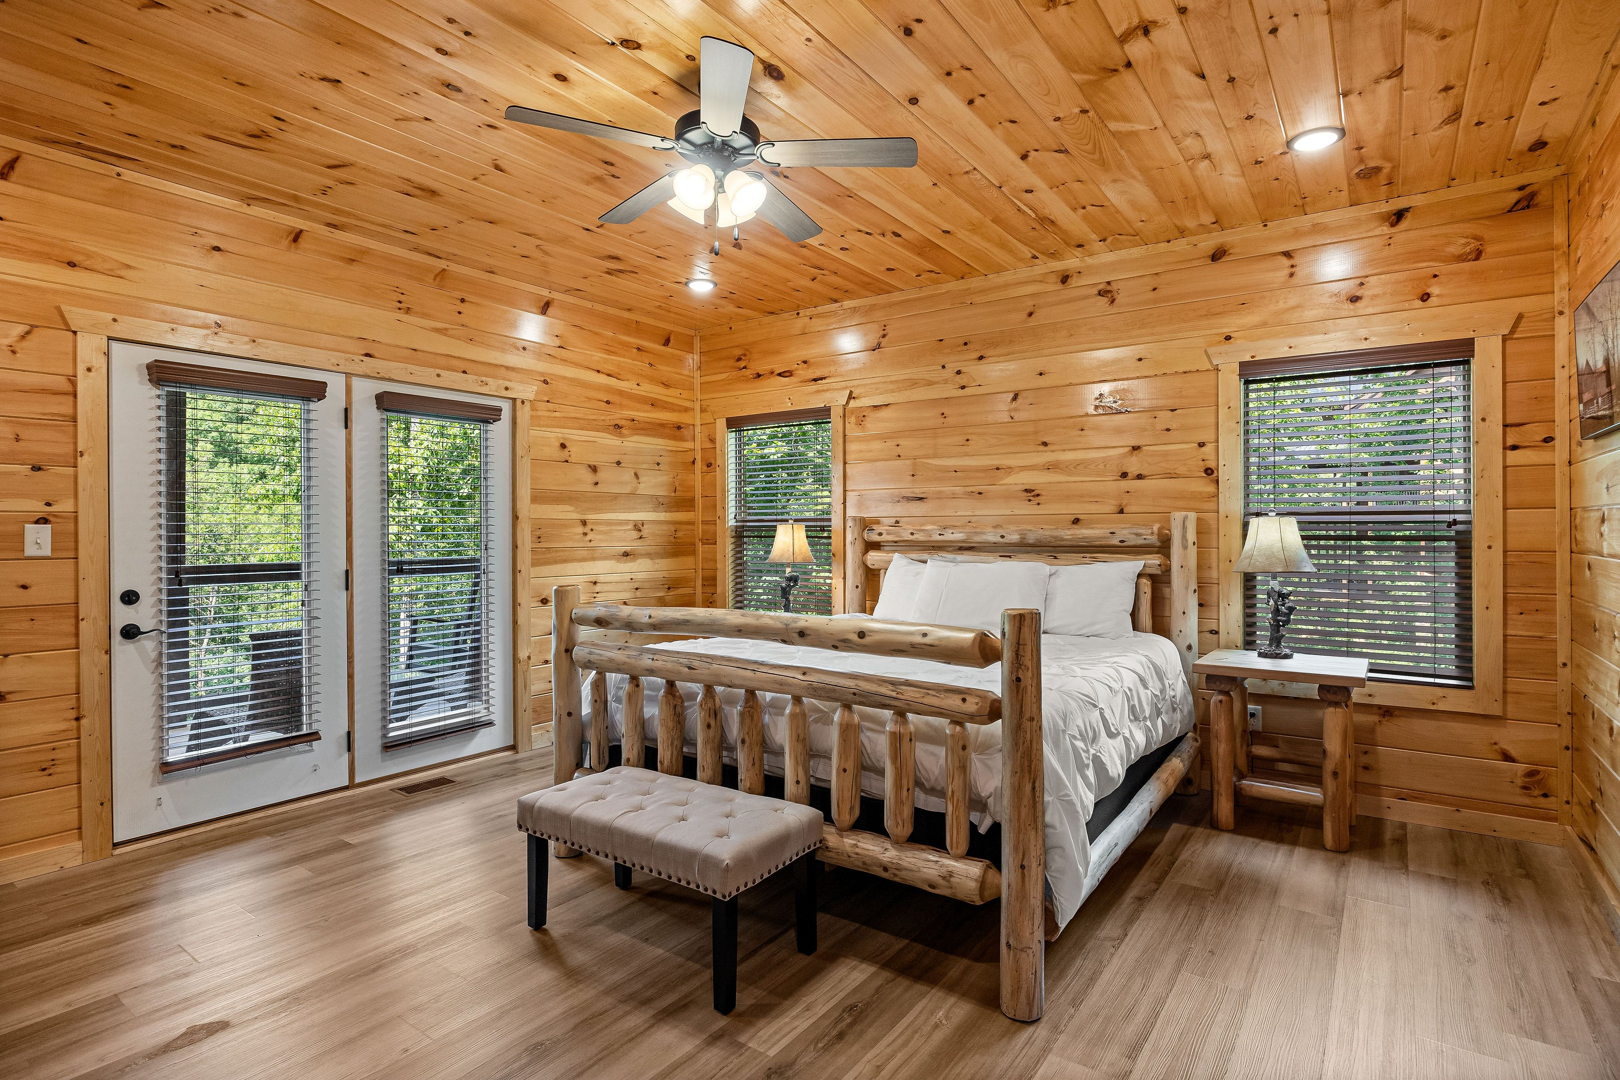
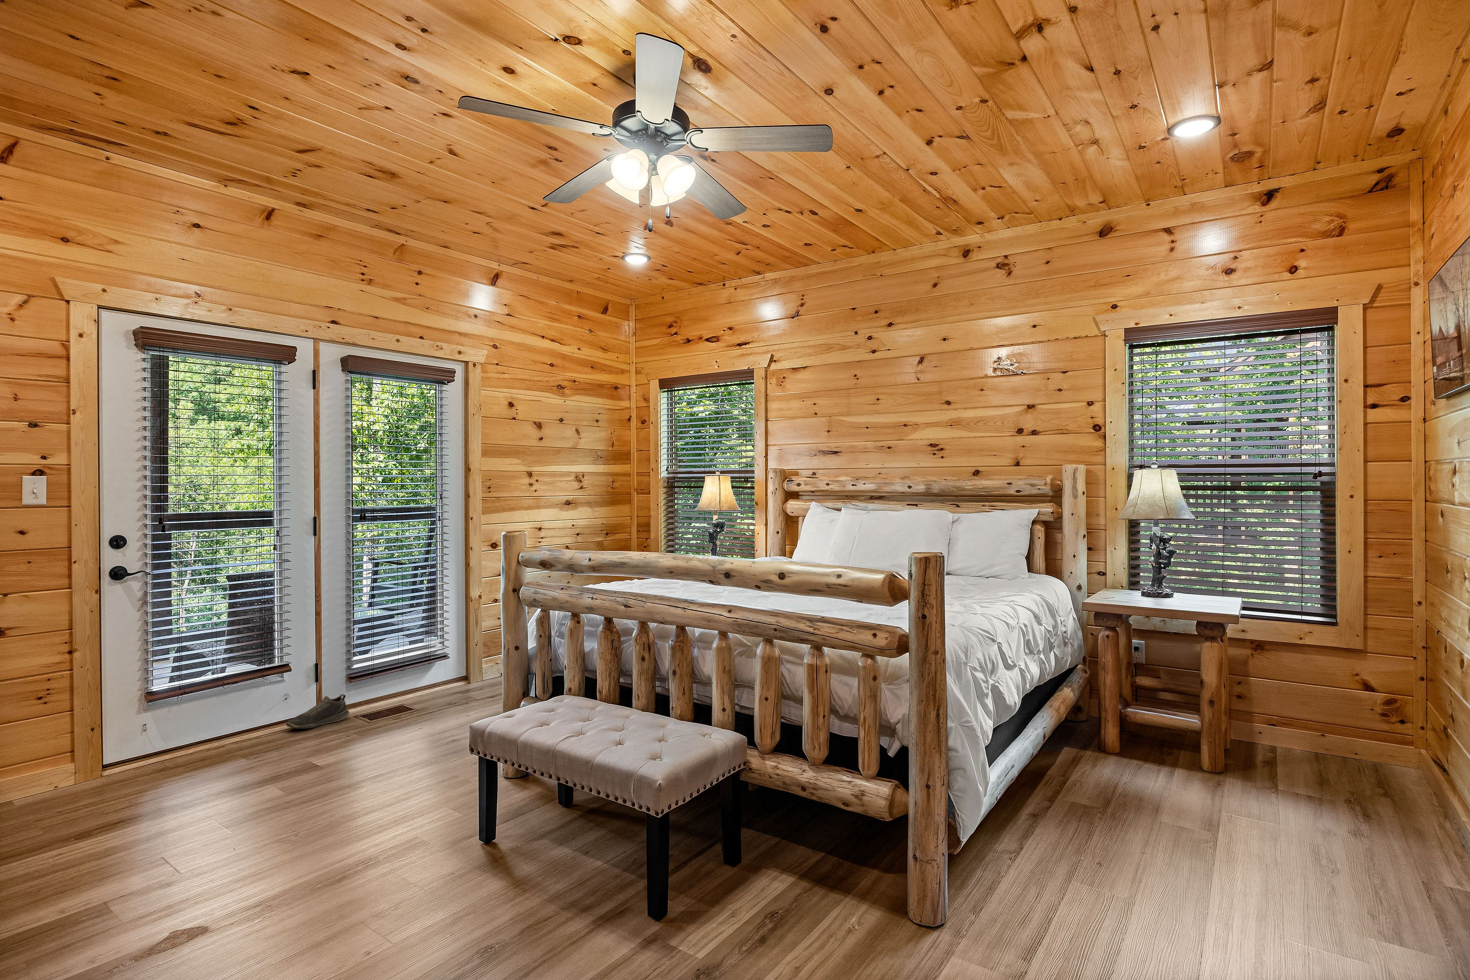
+ shoe [285,693,350,730]
